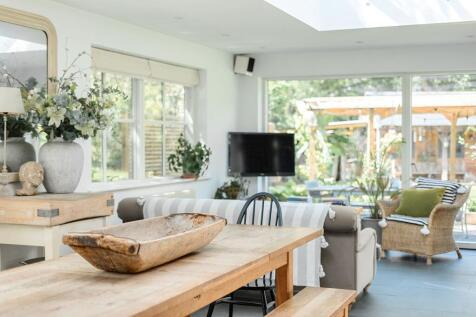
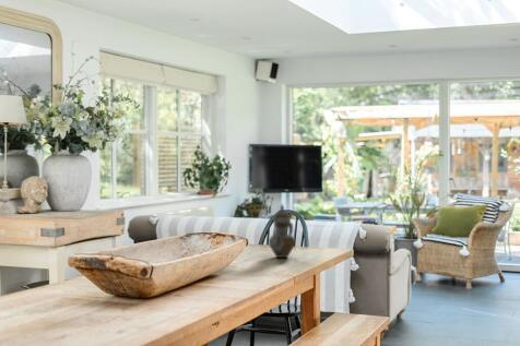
+ teapot [268,203,296,259]
